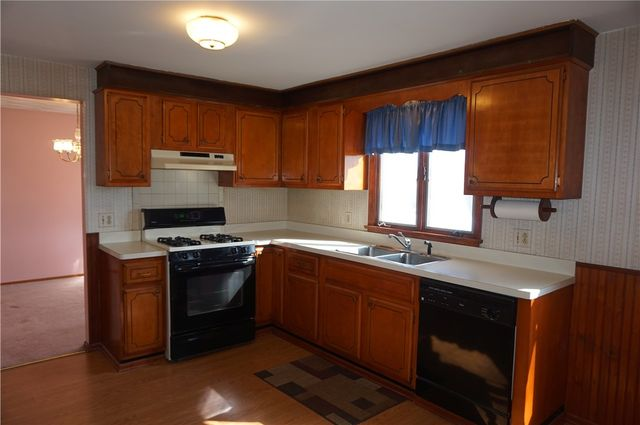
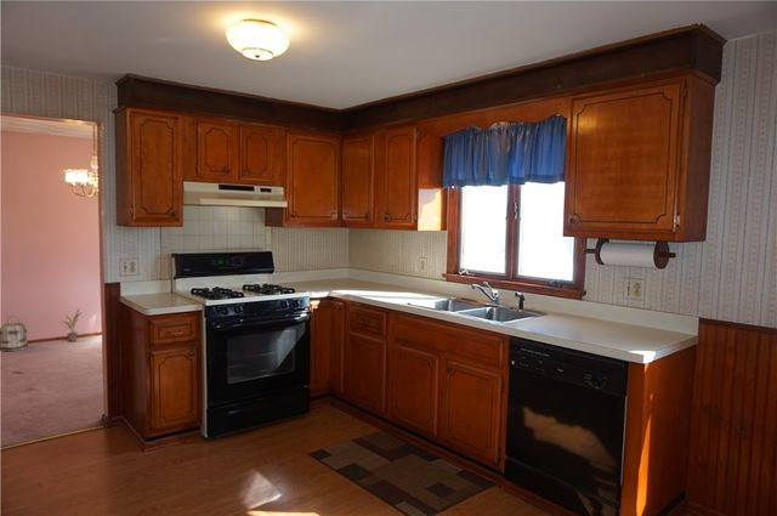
+ potted plant [61,307,85,342]
+ basket [0,314,29,352]
